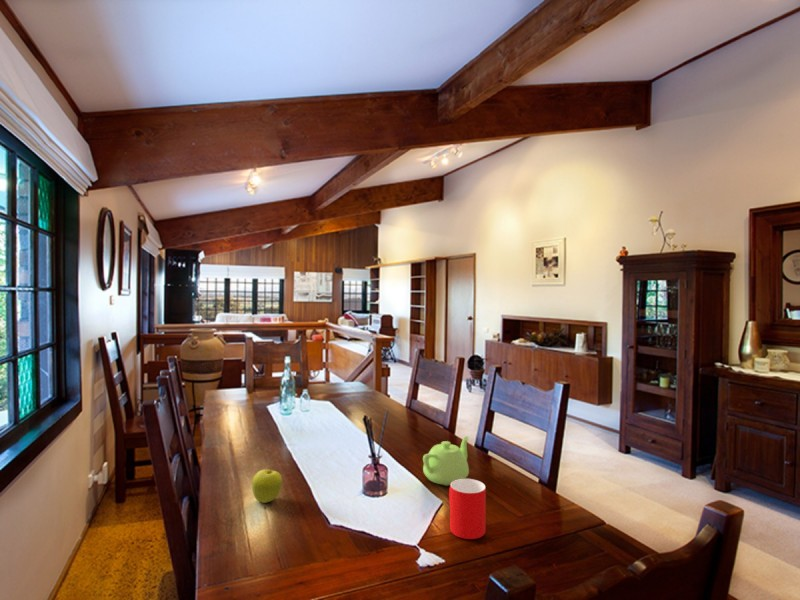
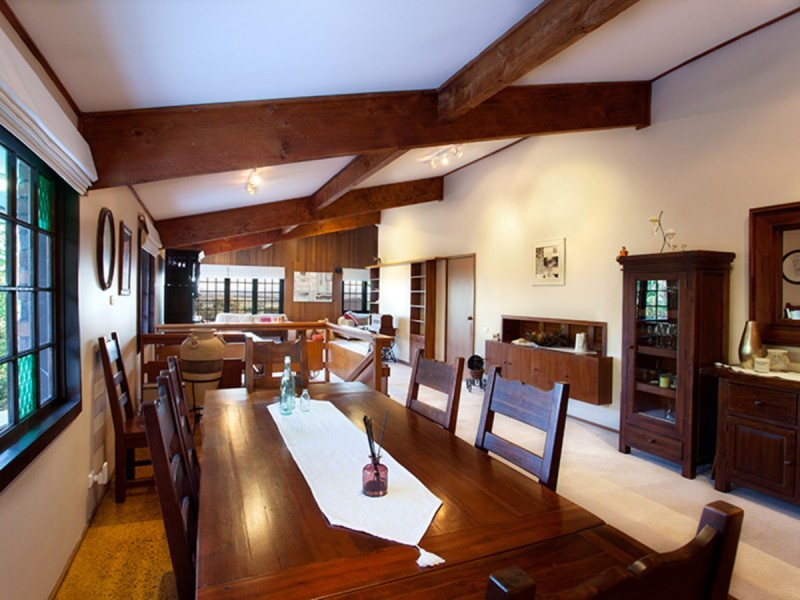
- teapot [422,435,470,487]
- cup [448,478,487,540]
- fruit [251,468,283,504]
